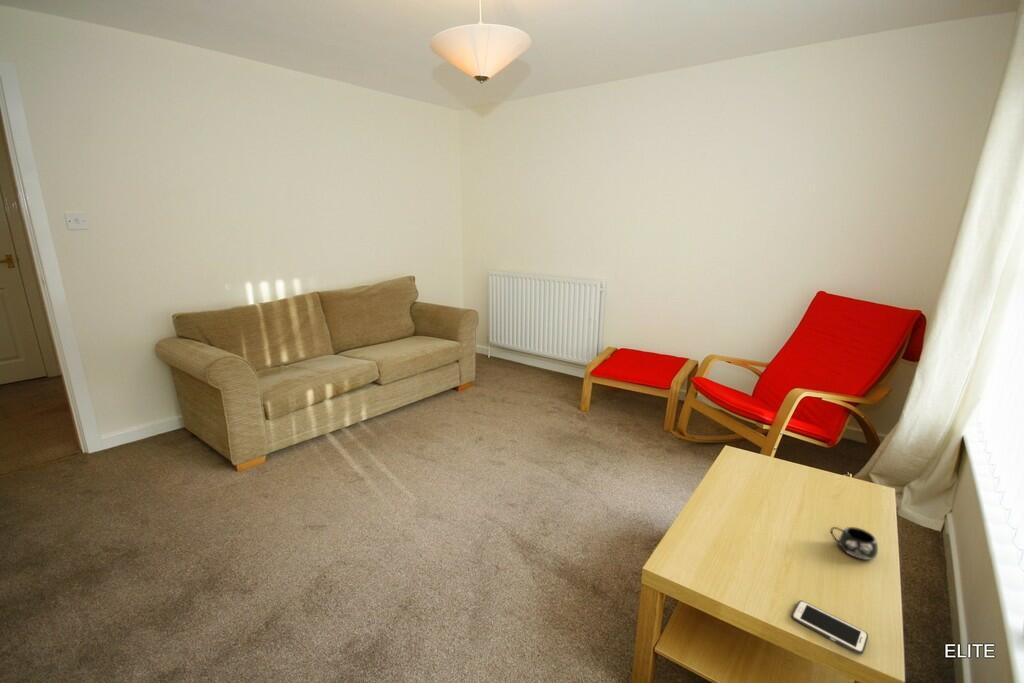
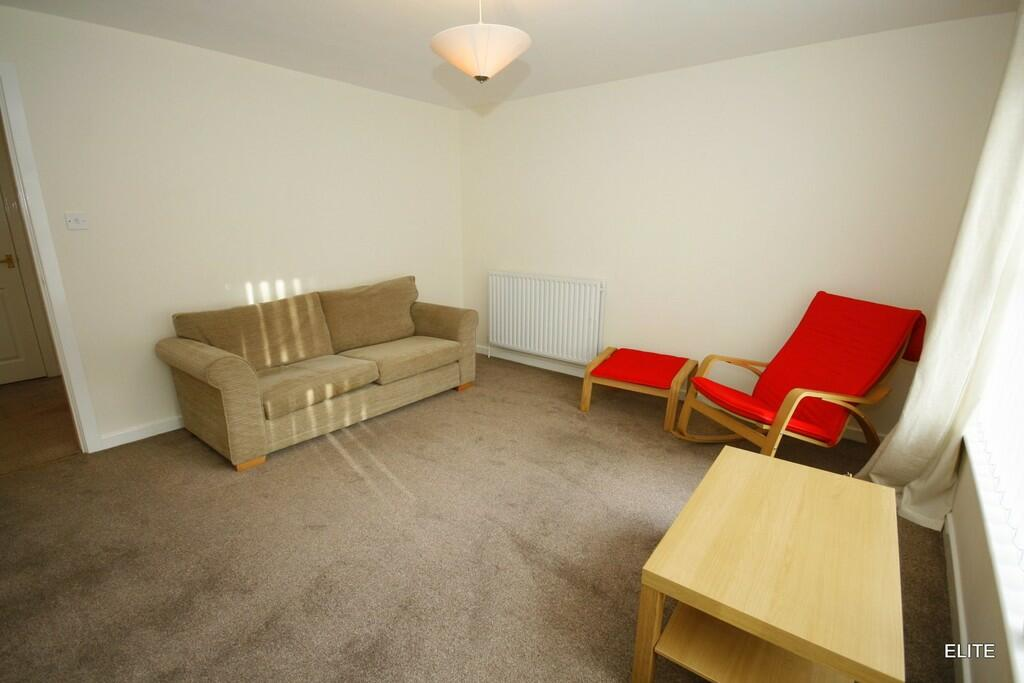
- mug [829,526,879,561]
- cell phone [791,600,869,655]
